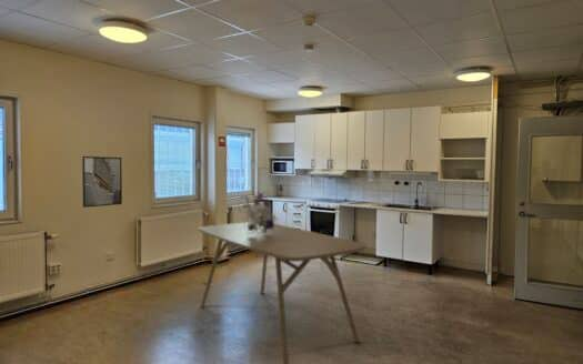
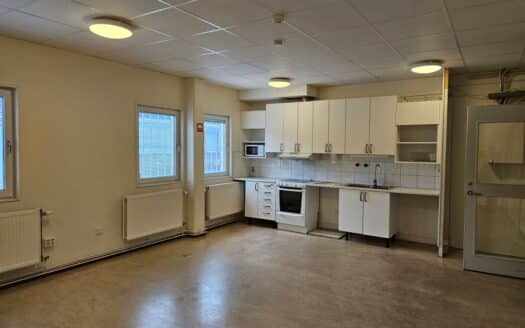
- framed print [81,155,123,209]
- bouquet [238,185,278,235]
- dining table [197,221,368,364]
